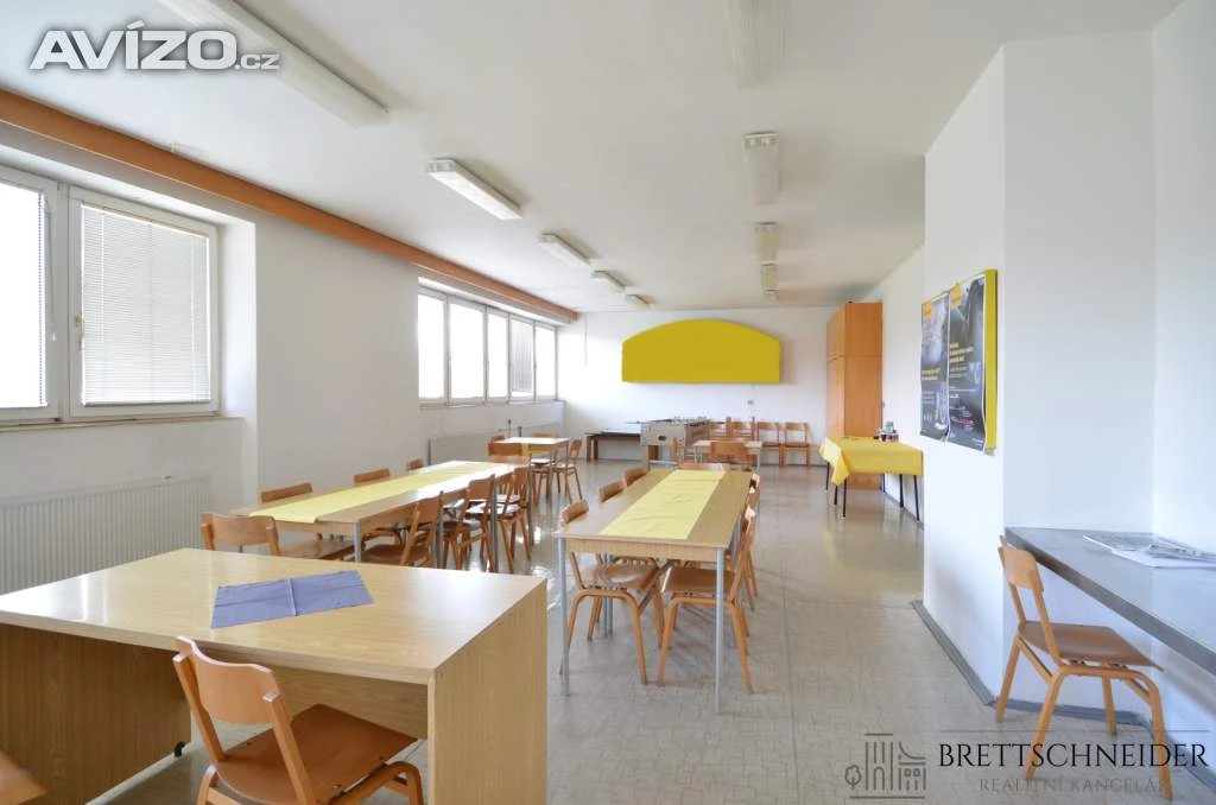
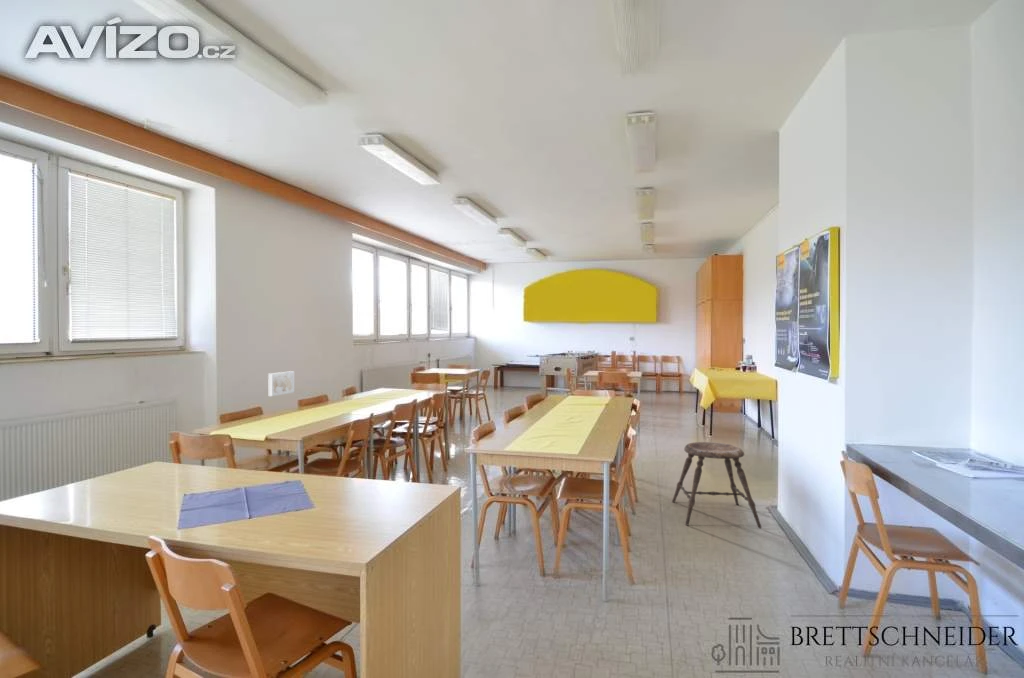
+ stool [671,441,763,529]
+ wall art [267,370,295,397]
